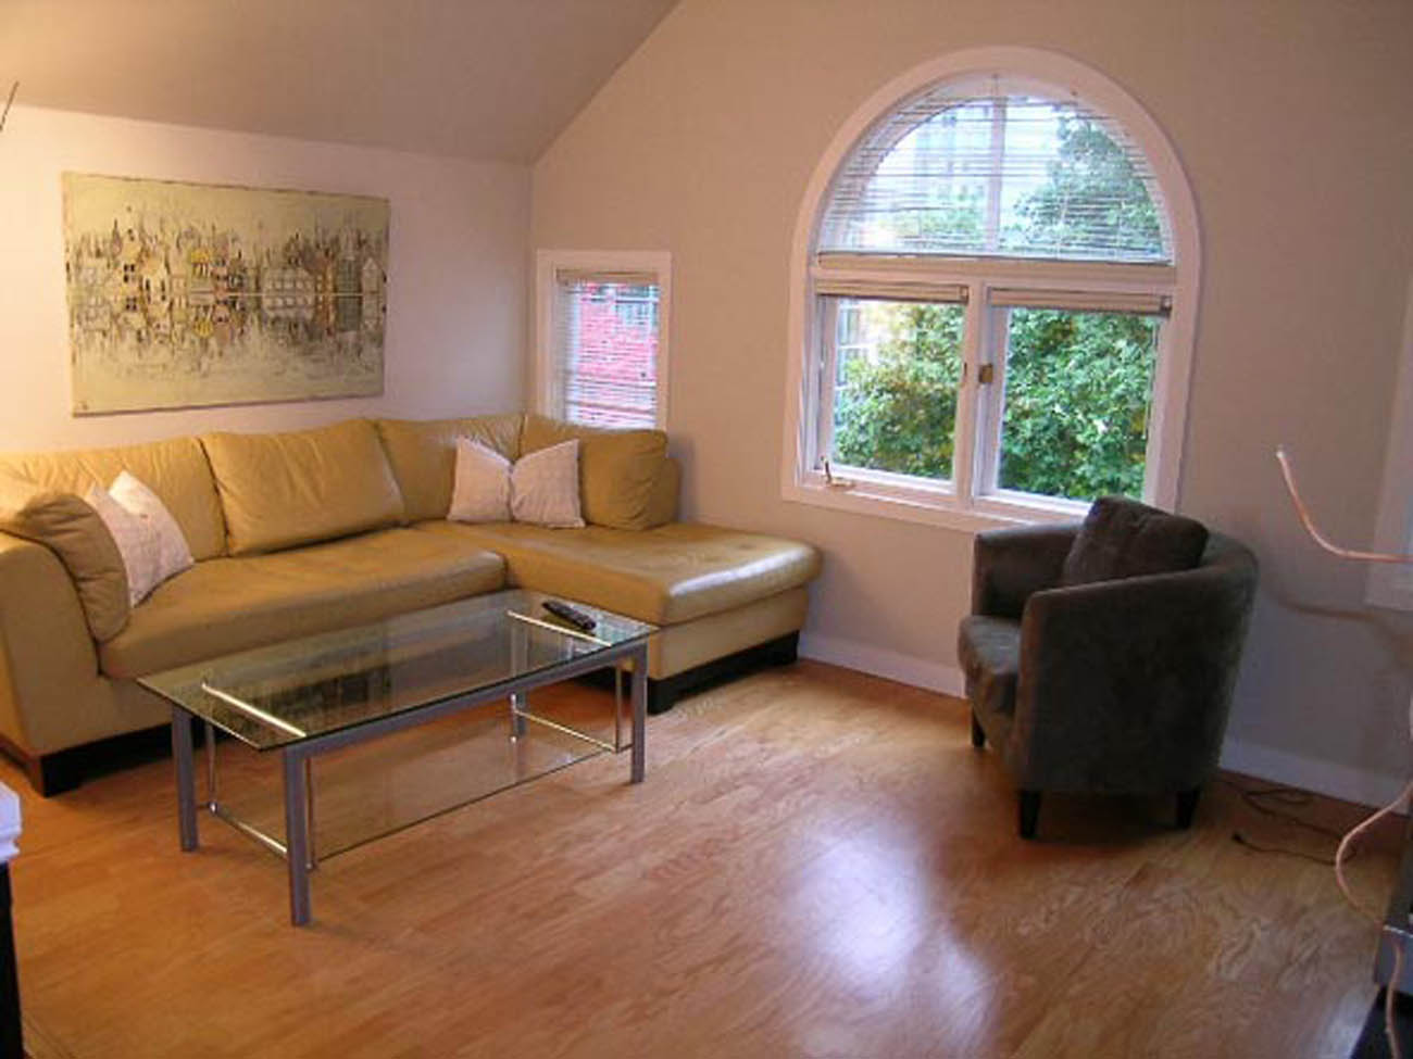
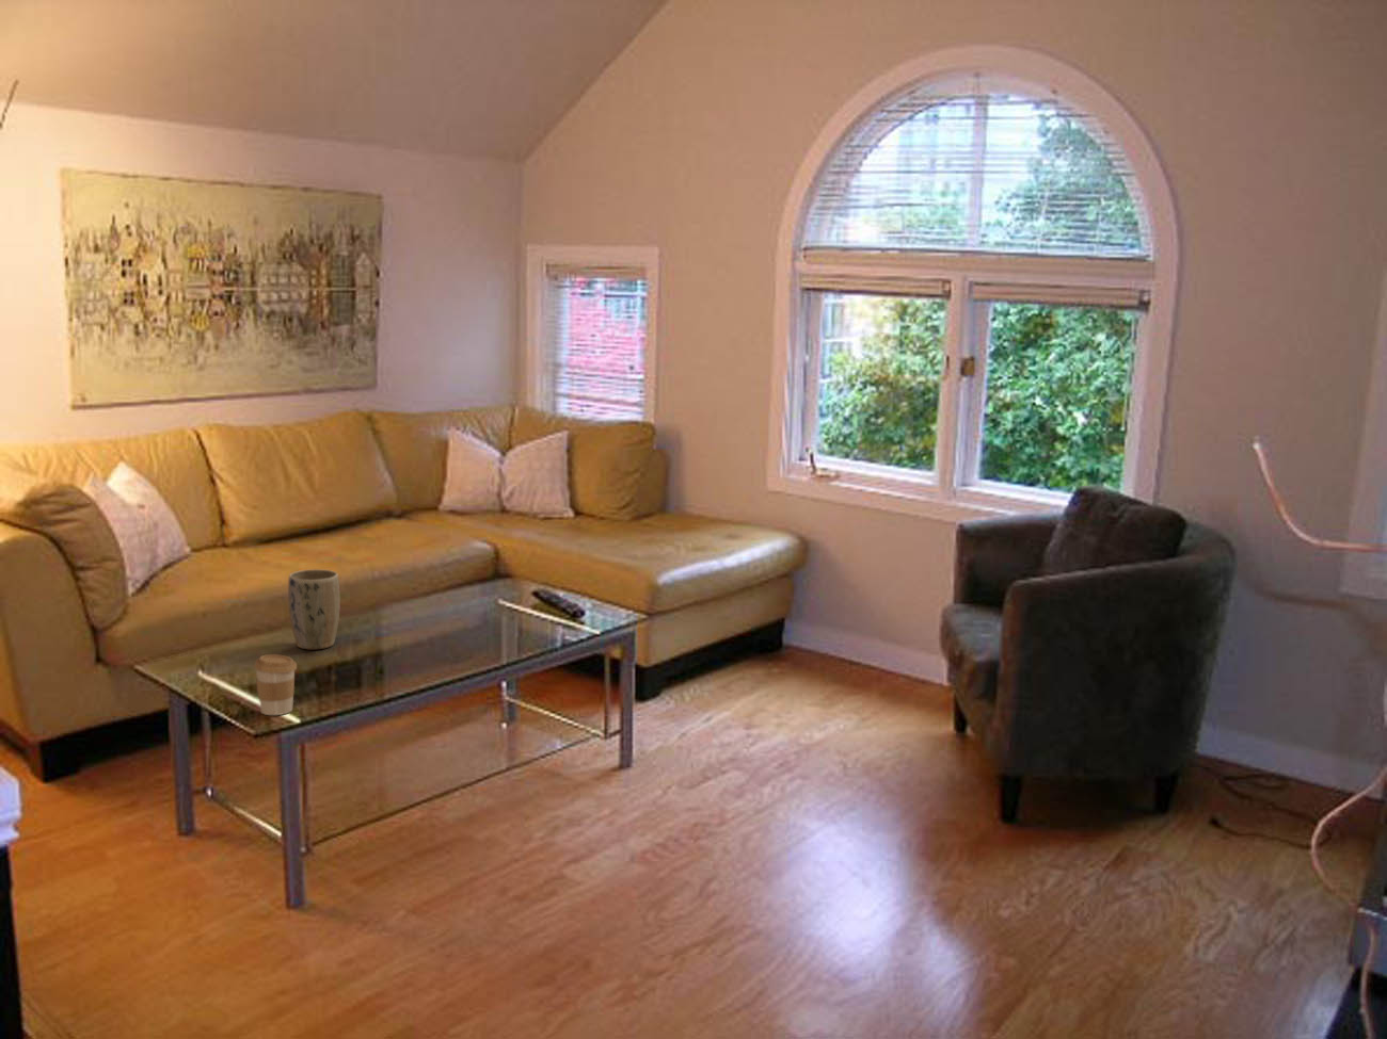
+ coffee cup [253,654,298,716]
+ plant pot [287,568,341,650]
